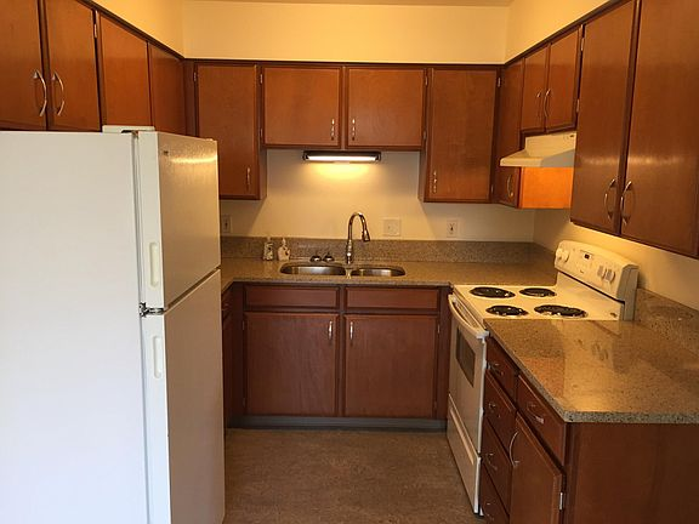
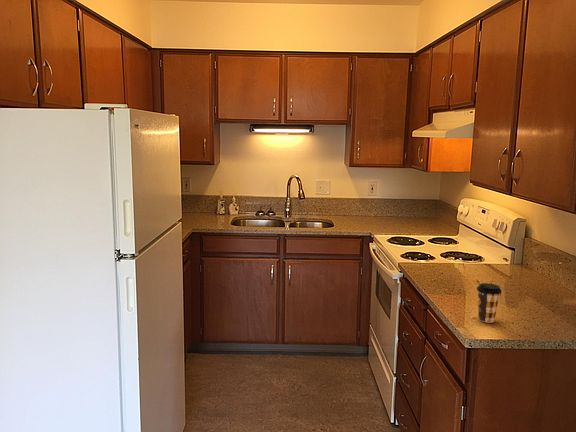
+ coffee cup [476,282,502,324]
